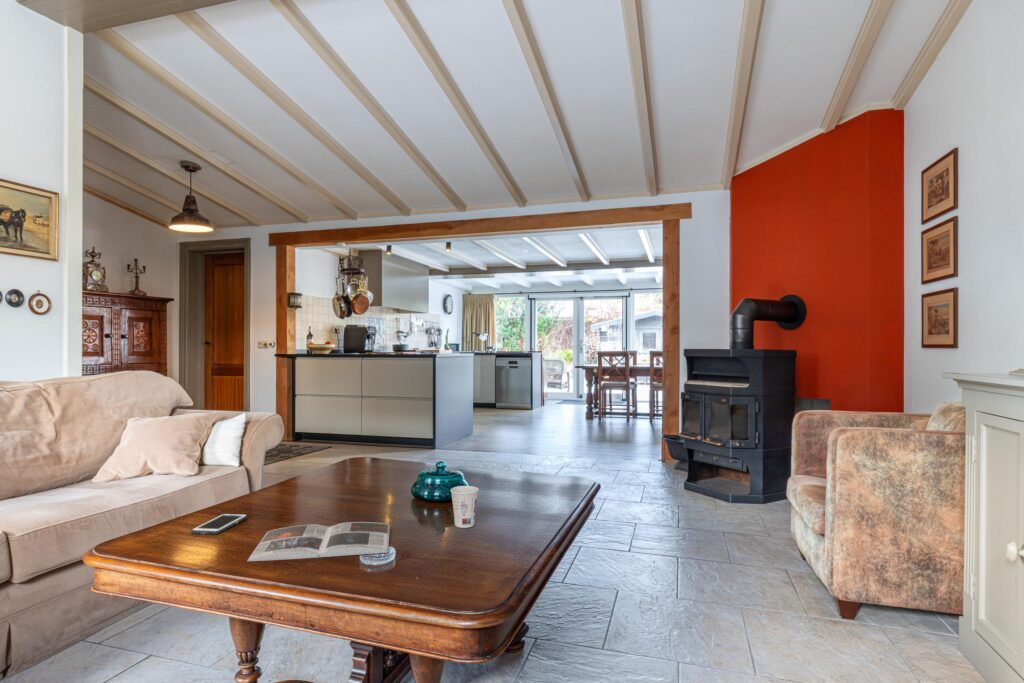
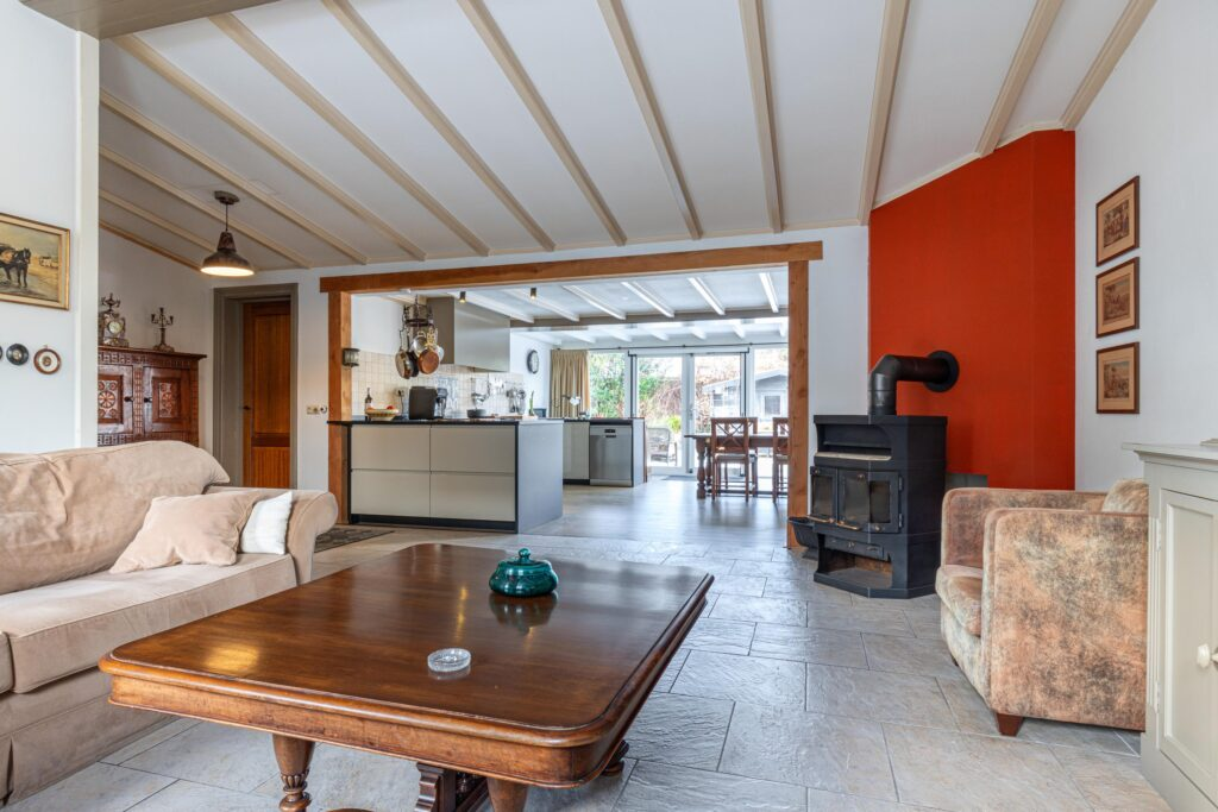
- magazine [246,521,391,562]
- cup [450,485,480,529]
- cell phone [190,513,248,535]
